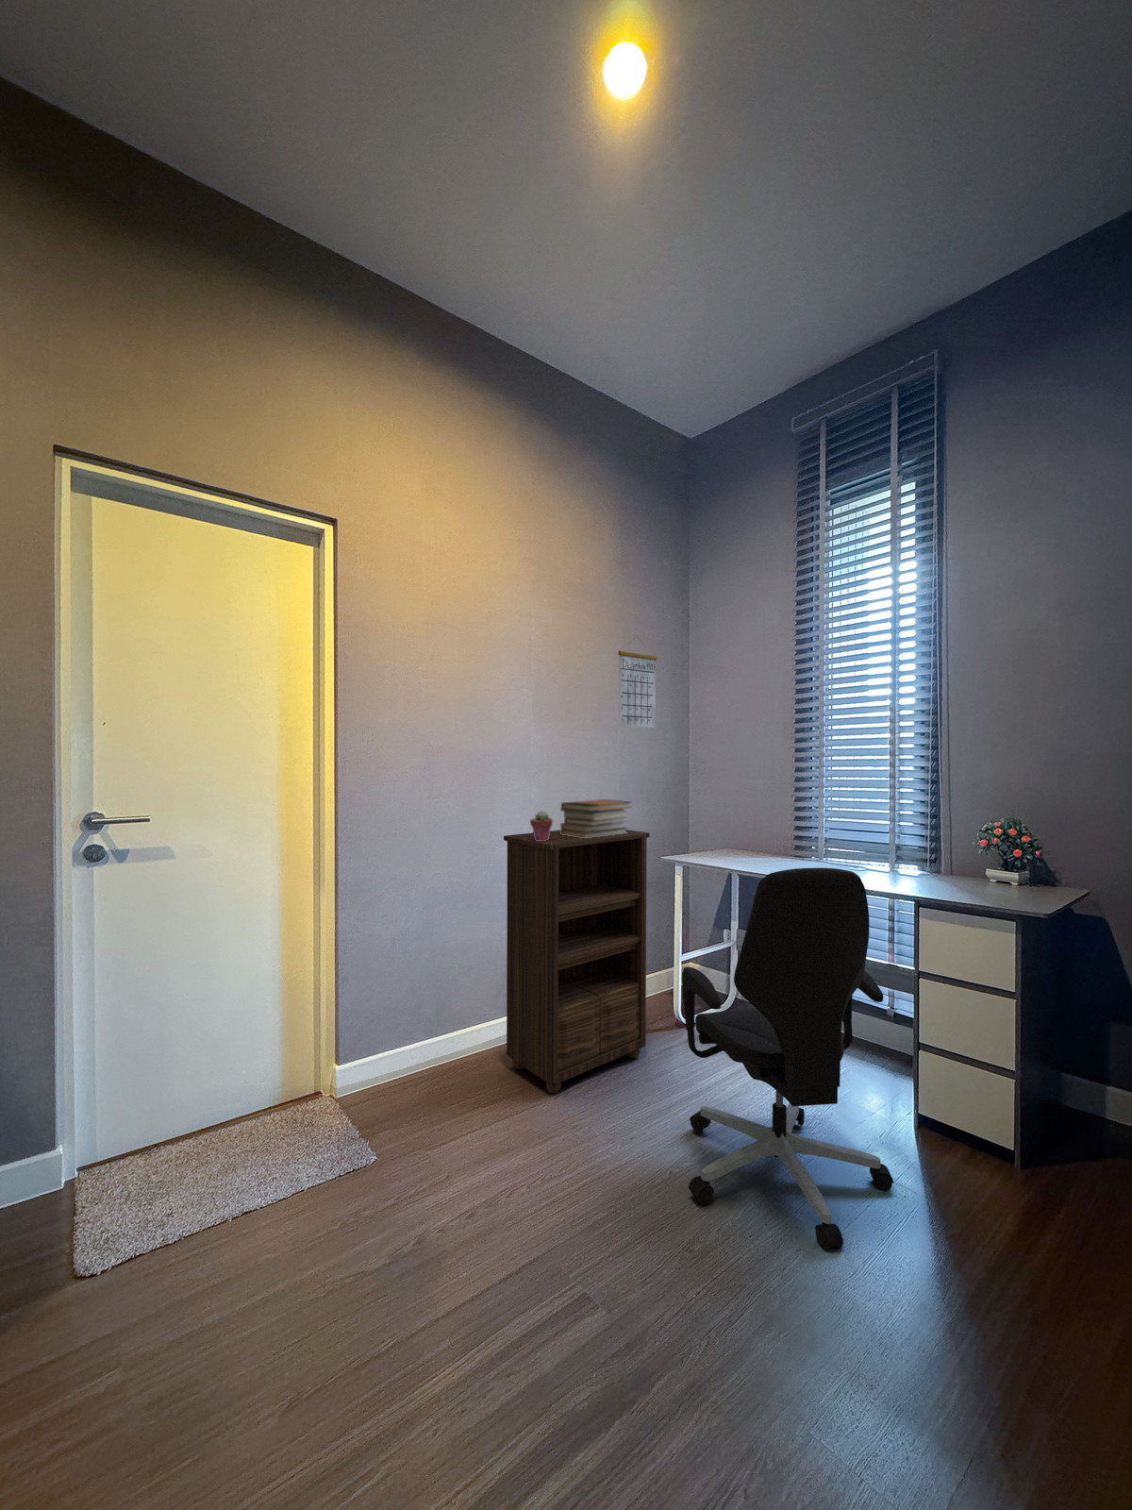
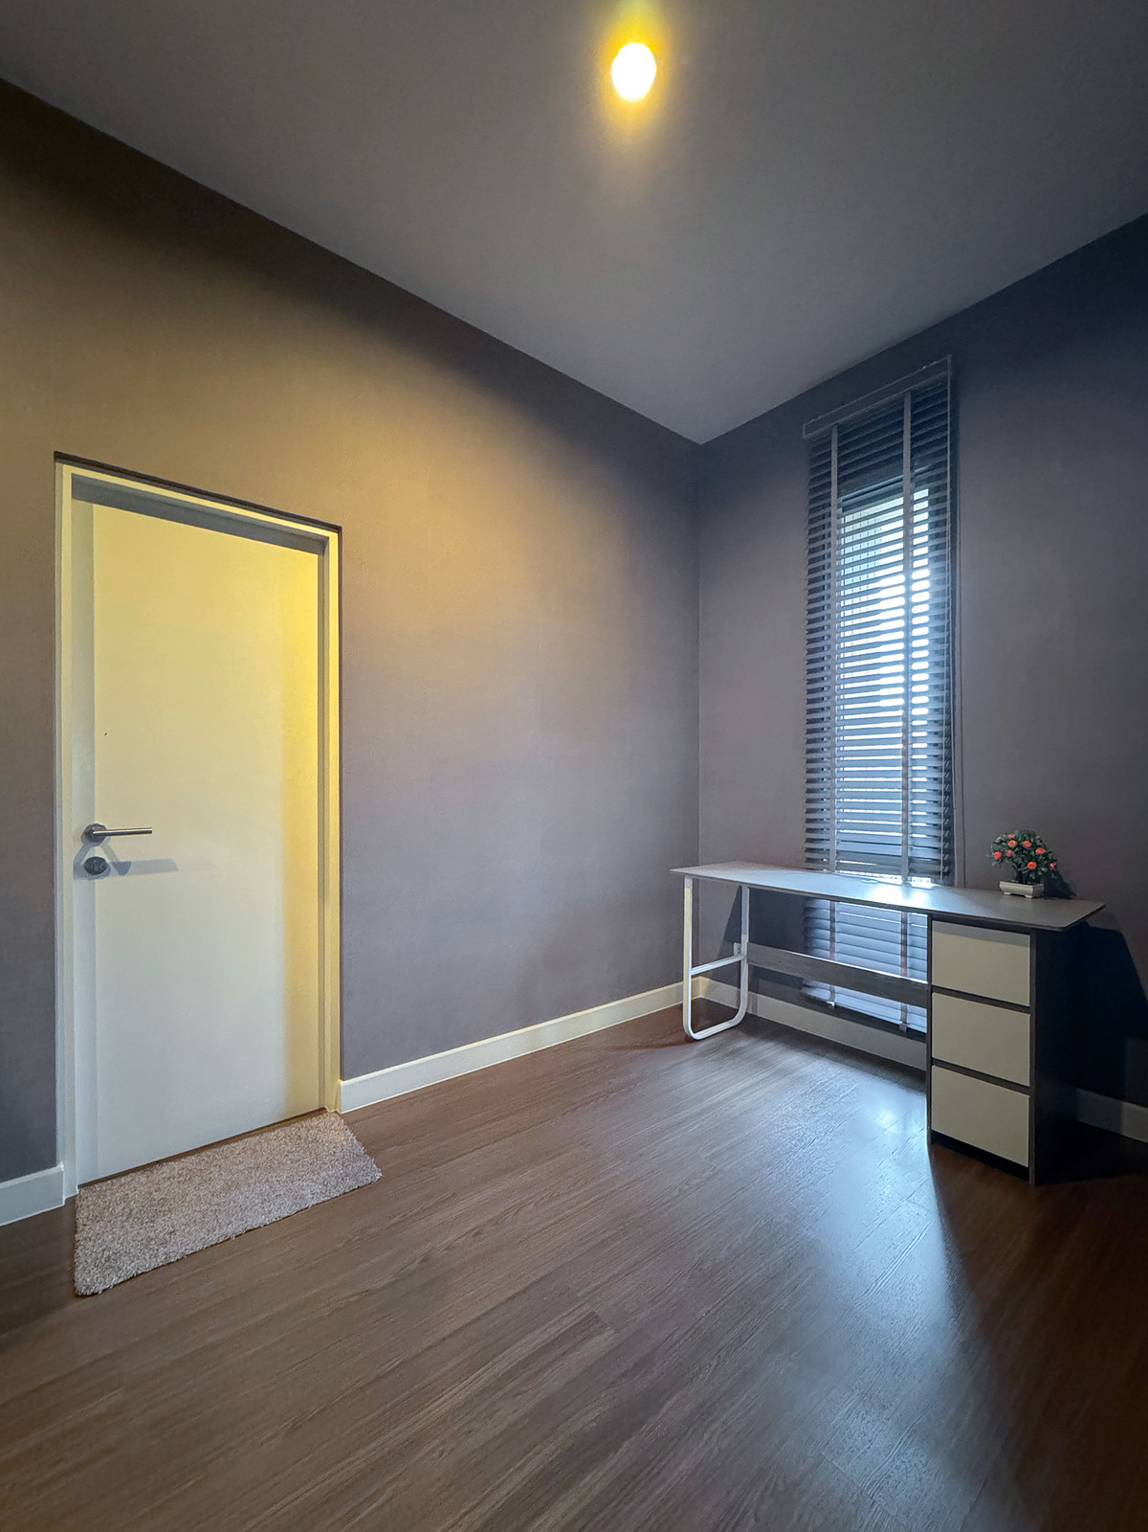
- office chair [681,867,894,1251]
- potted succulent [529,810,554,841]
- calendar [617,635,659,729]
- book stack [559,799,633,838]
- bookshelf [503,829,650,1094]
